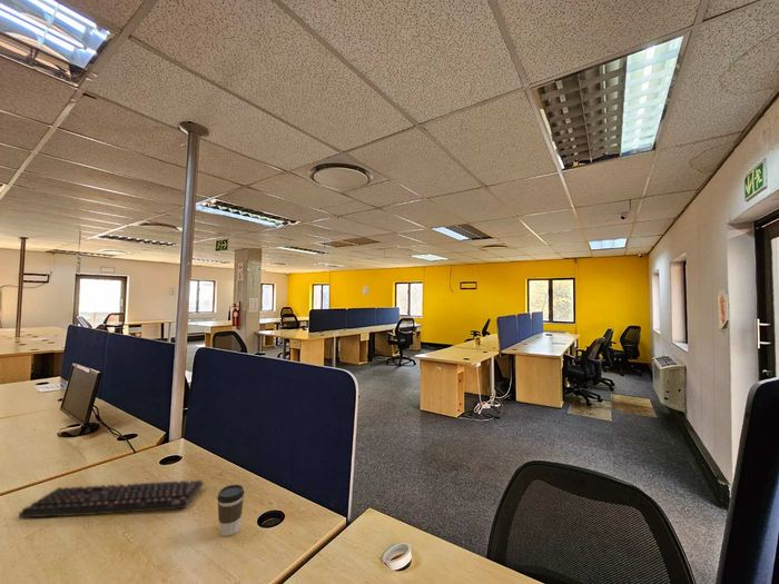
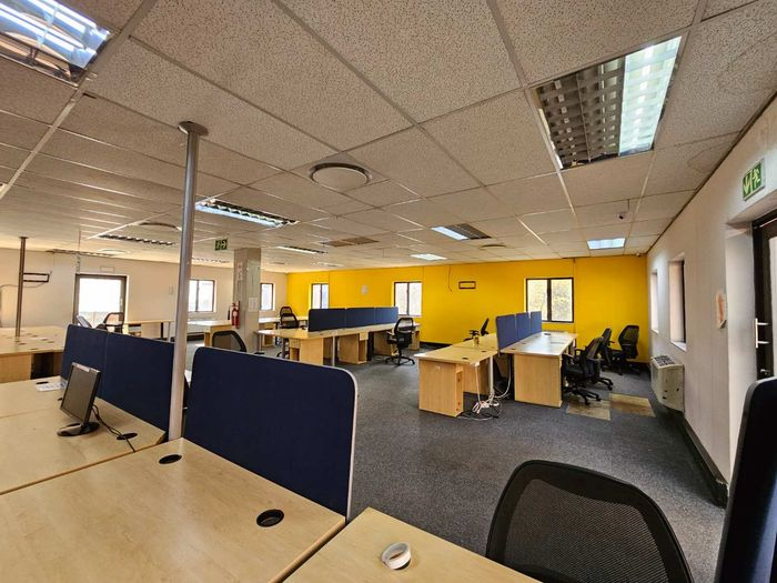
- coffee cup [216,484,245,537]
- keyboard [18,479,205,518]
